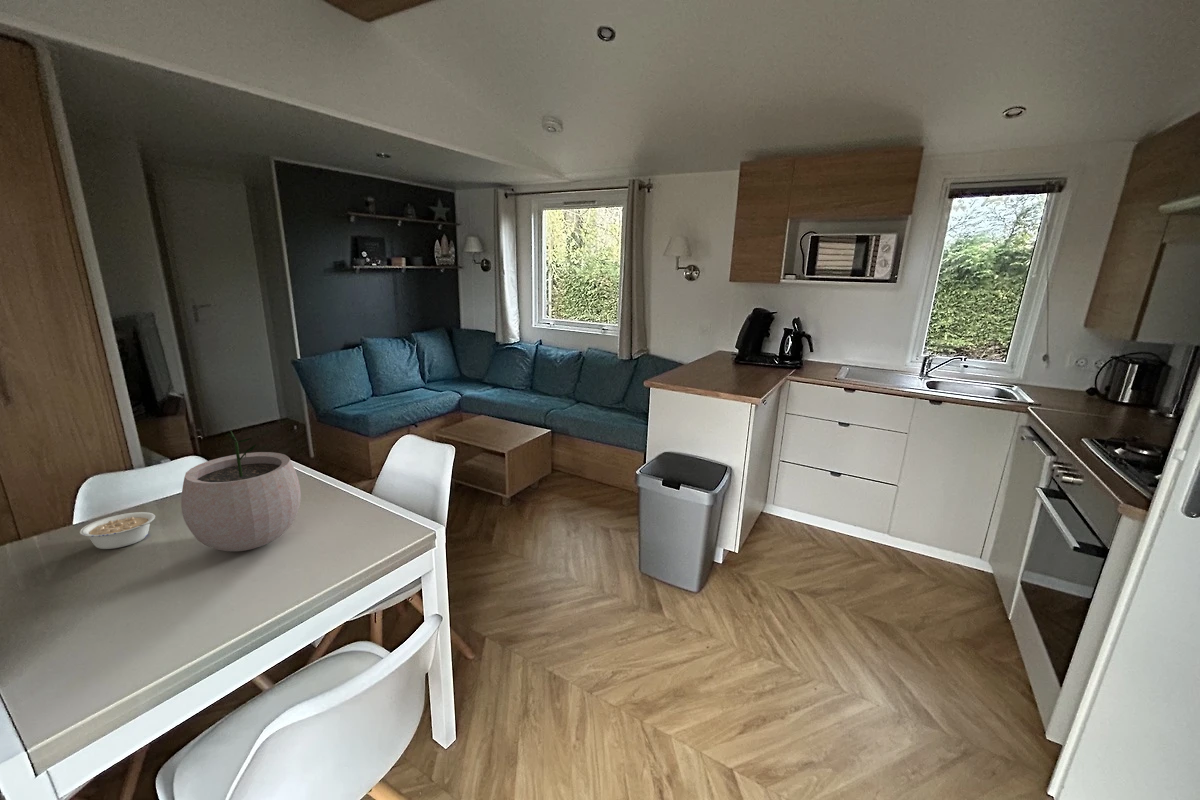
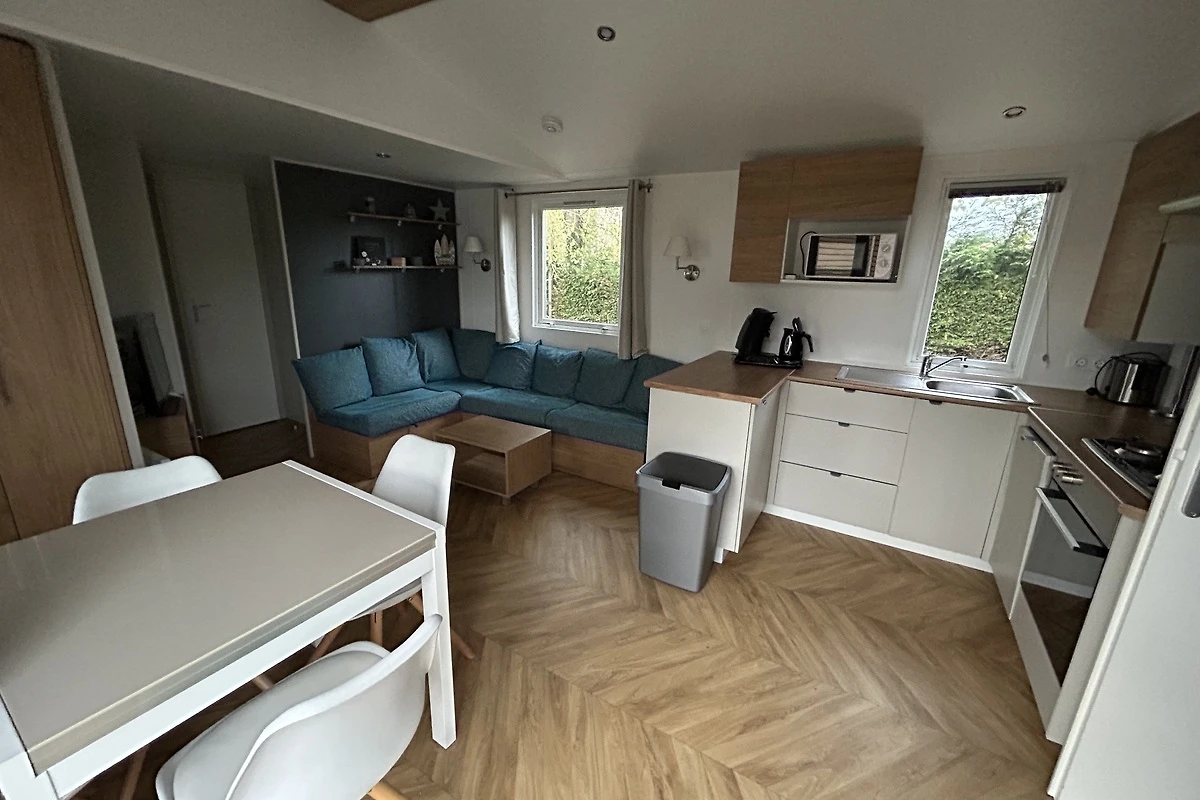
- legume [79,511,156,550]
- plant pot [180,430,302,552]
